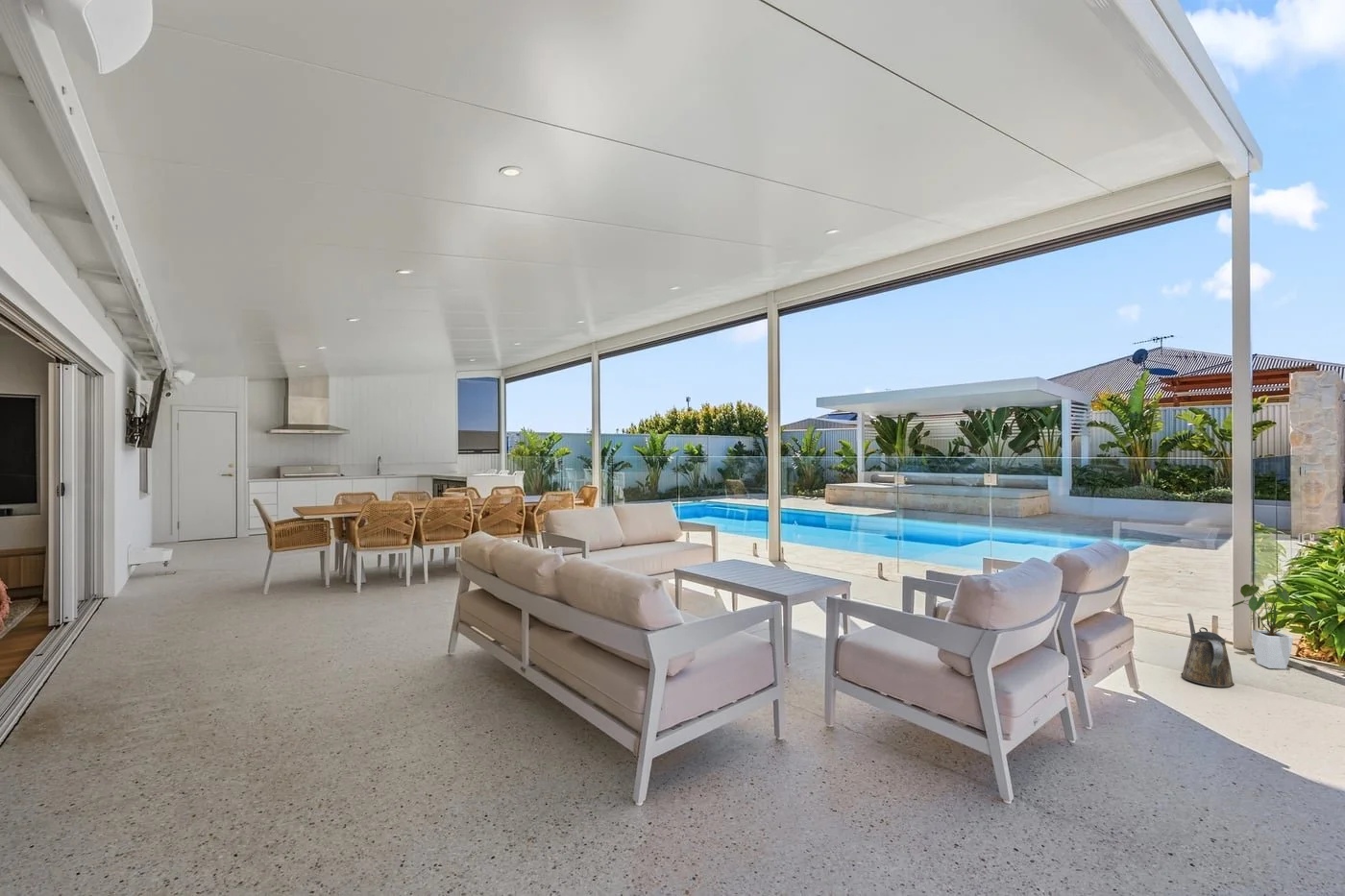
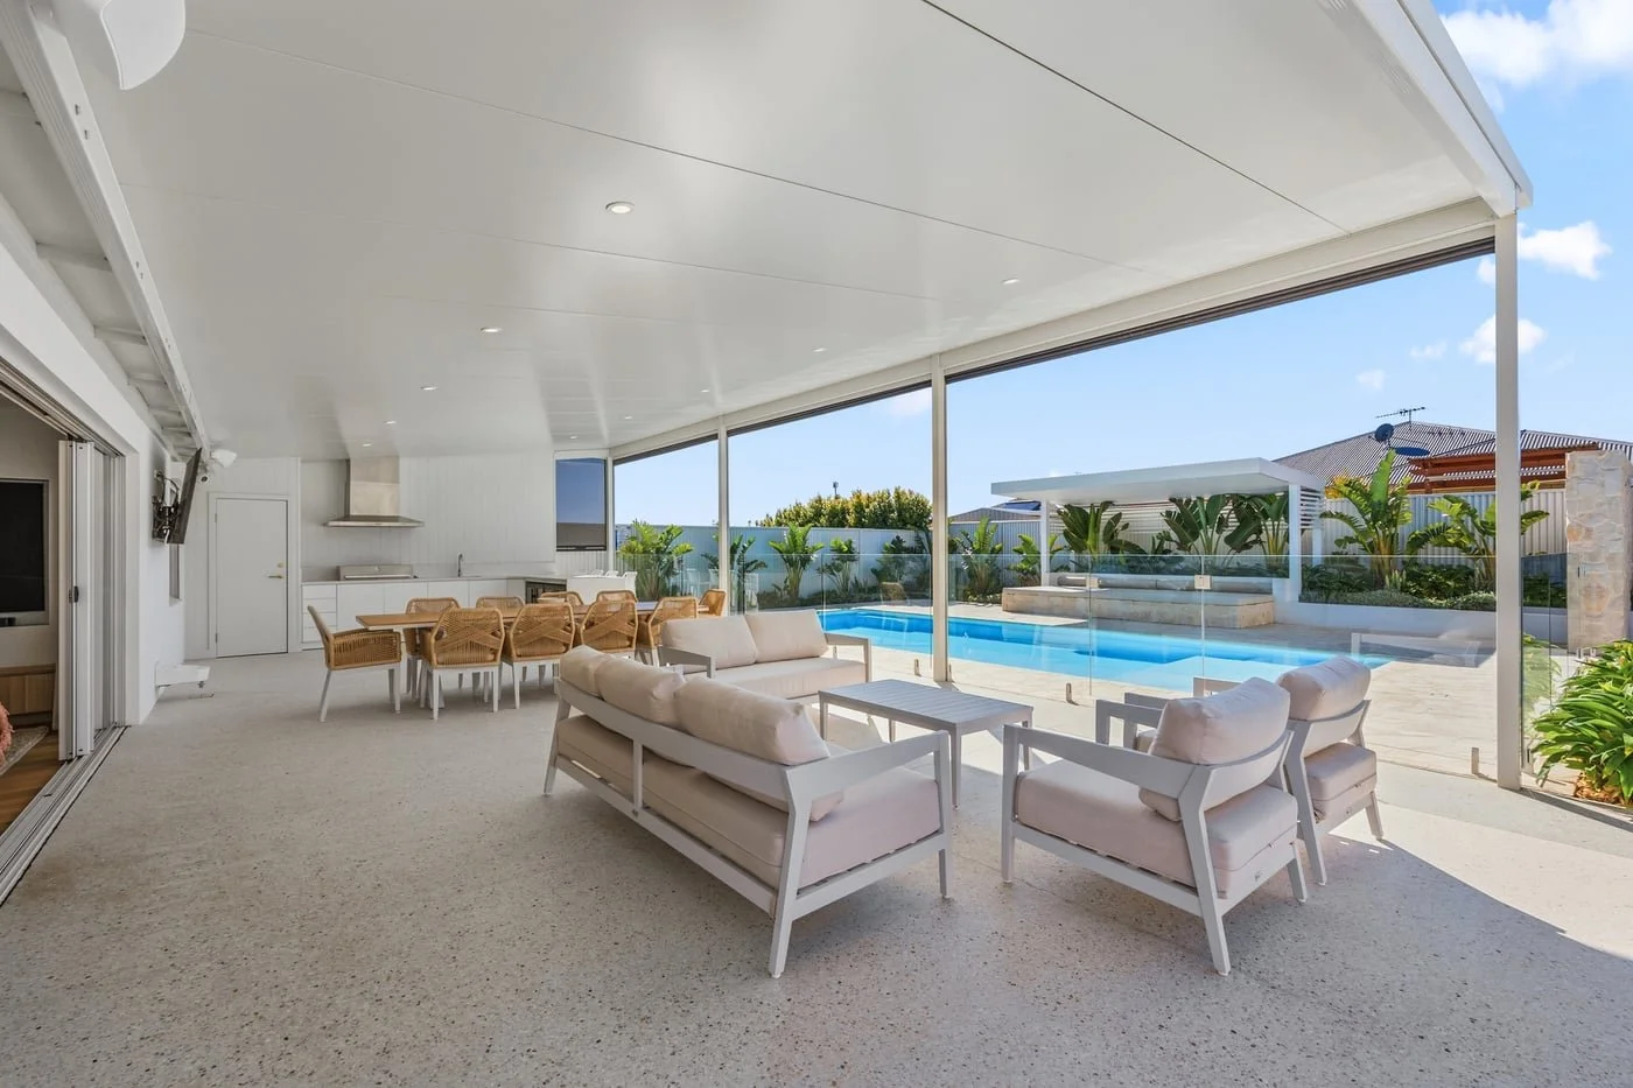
- watering can [1180,613,1235,688]
- house plant [1231,579,1319,670]
